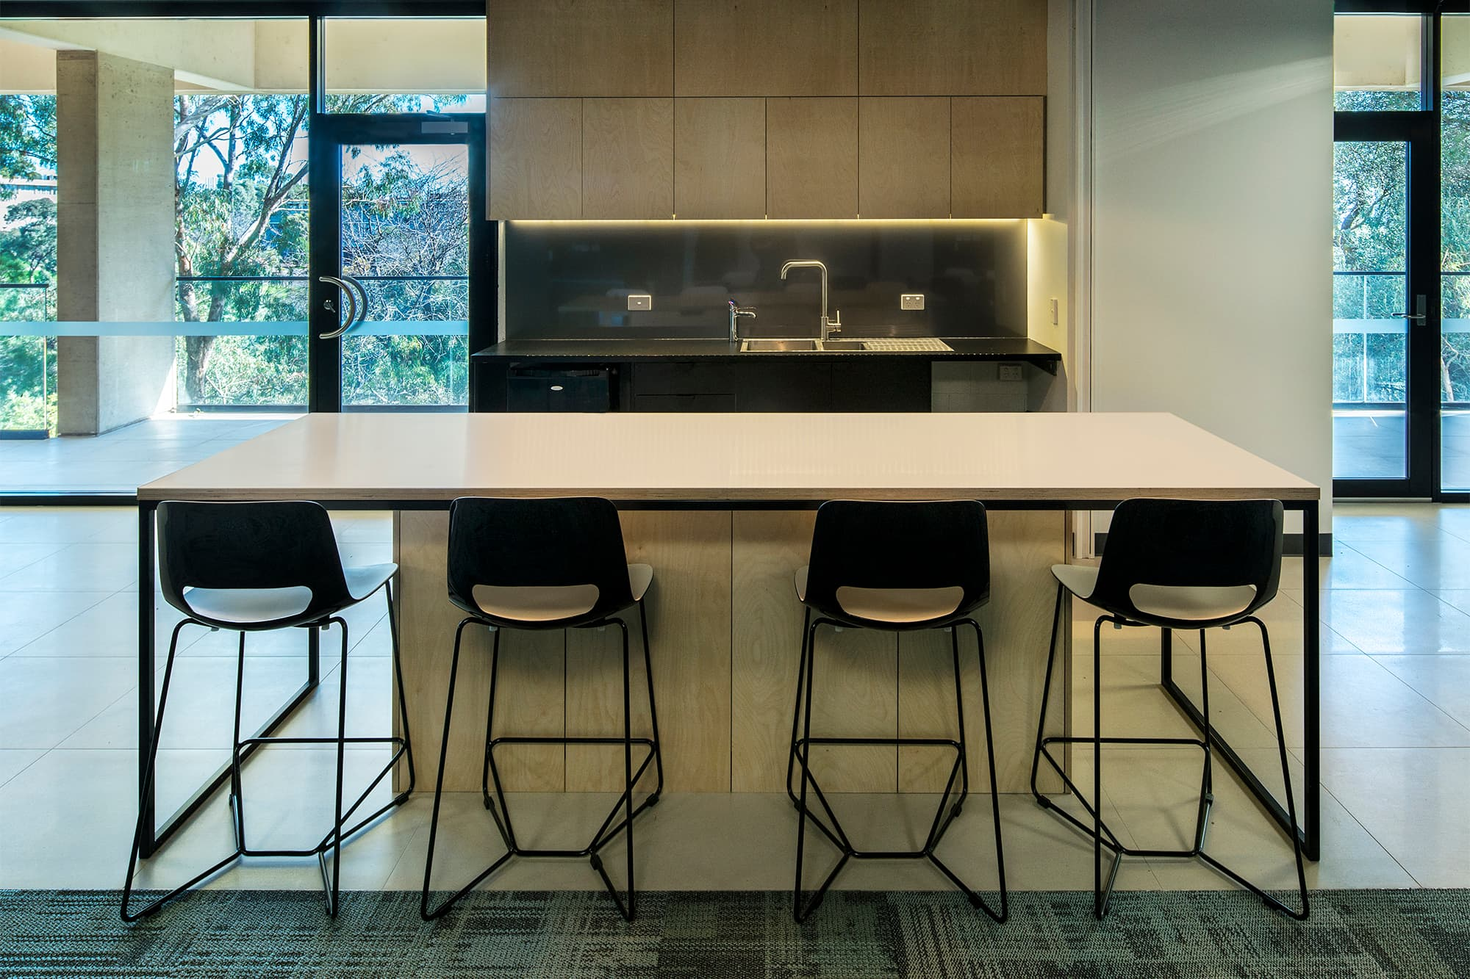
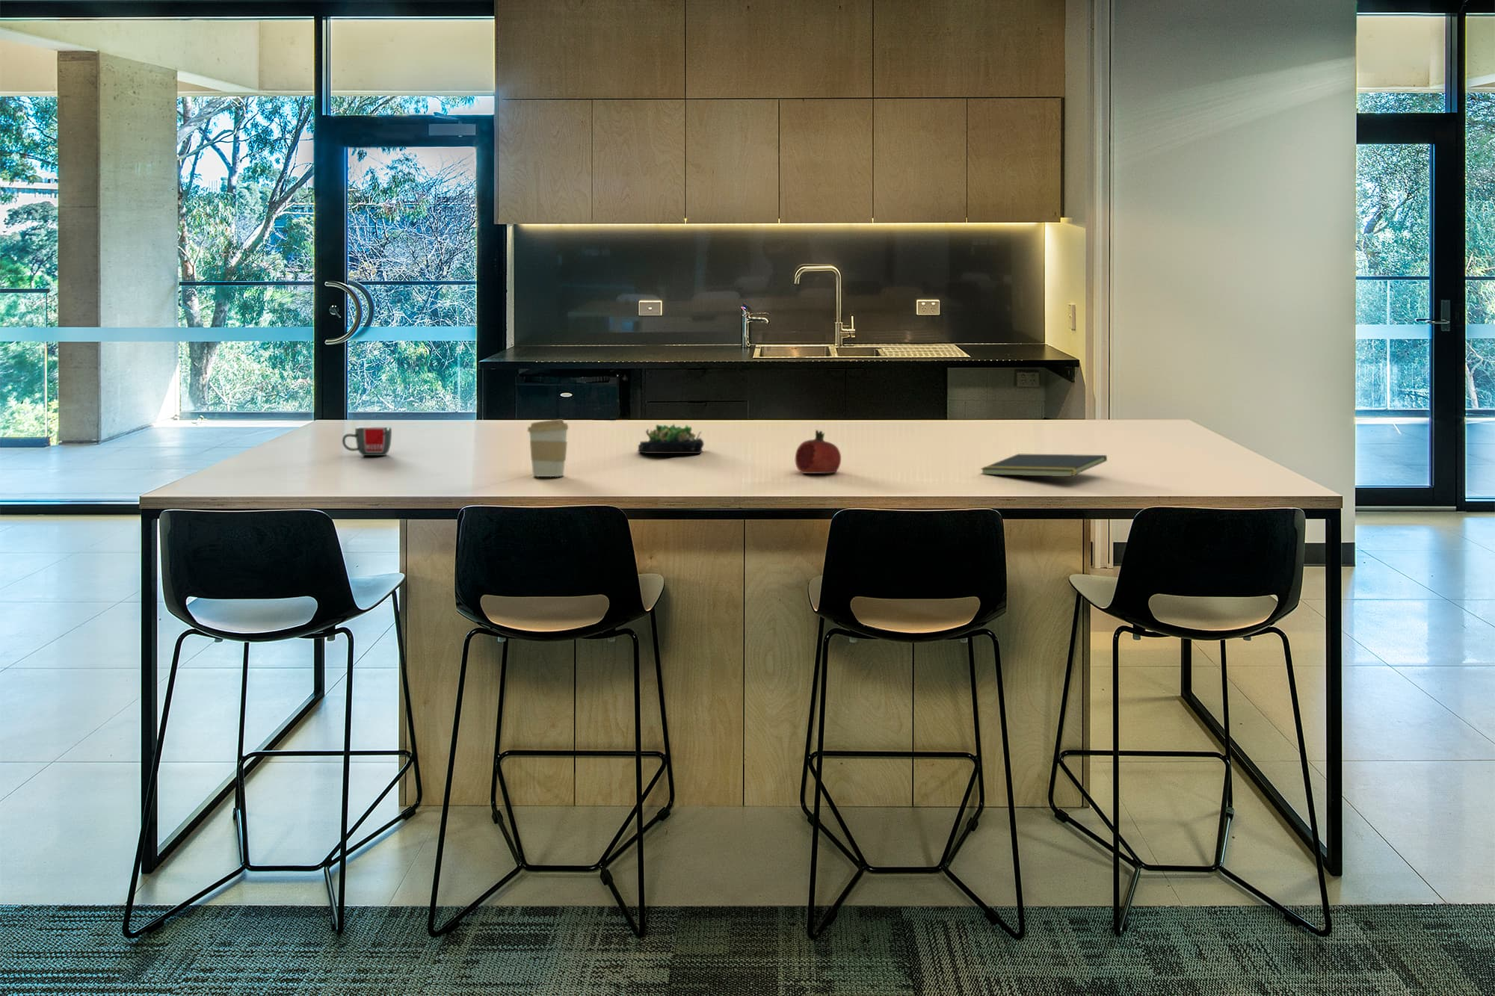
+ mug [341,427,392,457]
+ coffee cup [527,418,569,478]
+ notepad [980,452,1108,478]
+ fruit [795,429,841,475]
+ succulent plant [637,422,705,455]
